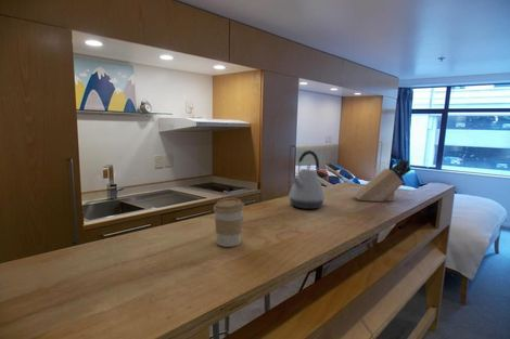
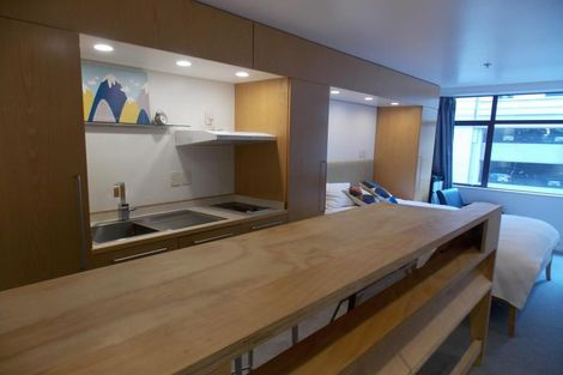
- coffee cup [213,197,245,248]
- kettle [288,149,326,210]
- knife block [352,159,411,203]
